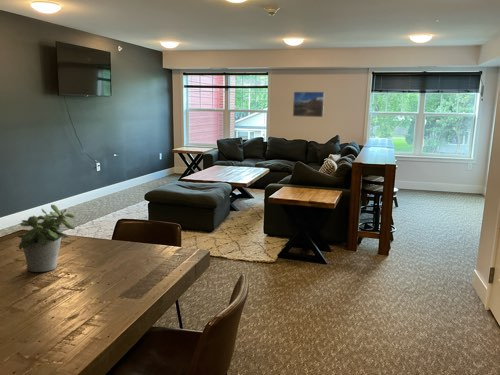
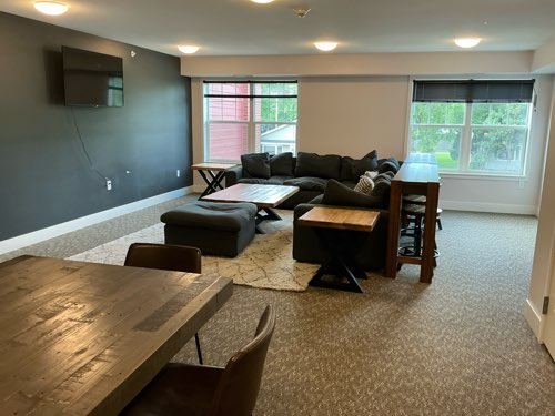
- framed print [292,91,325,118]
- potted plant [16,204,76,273]
